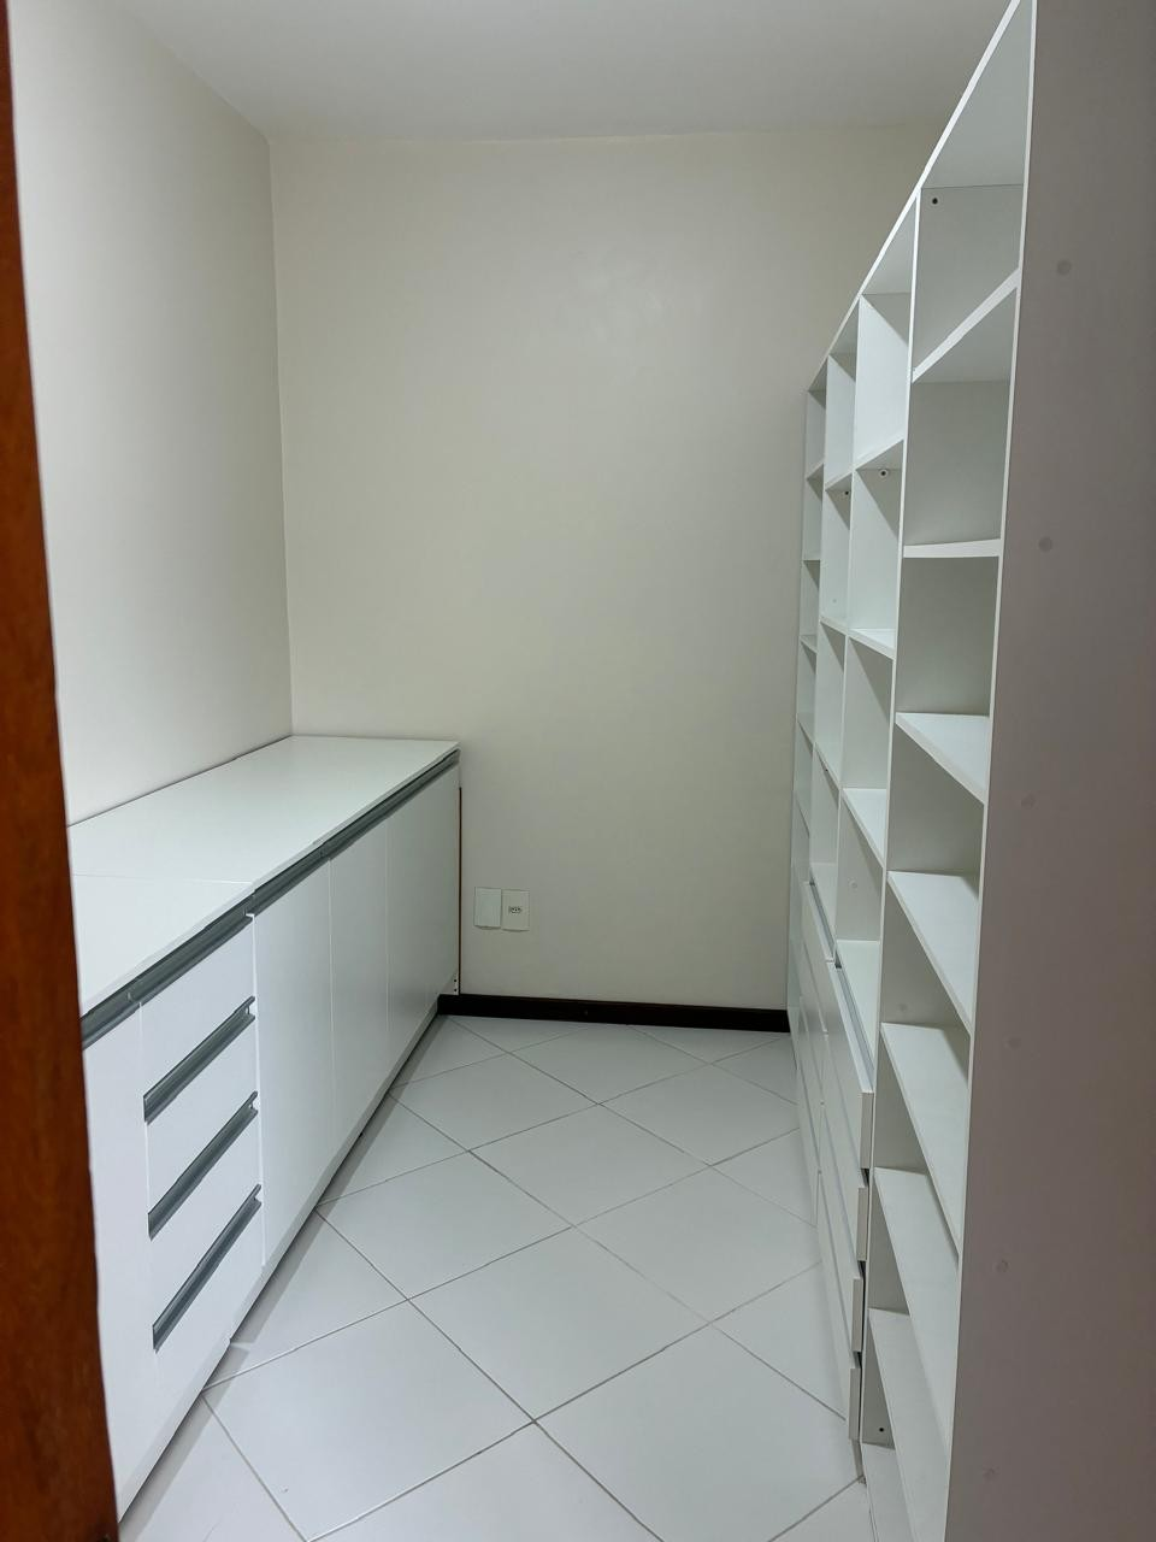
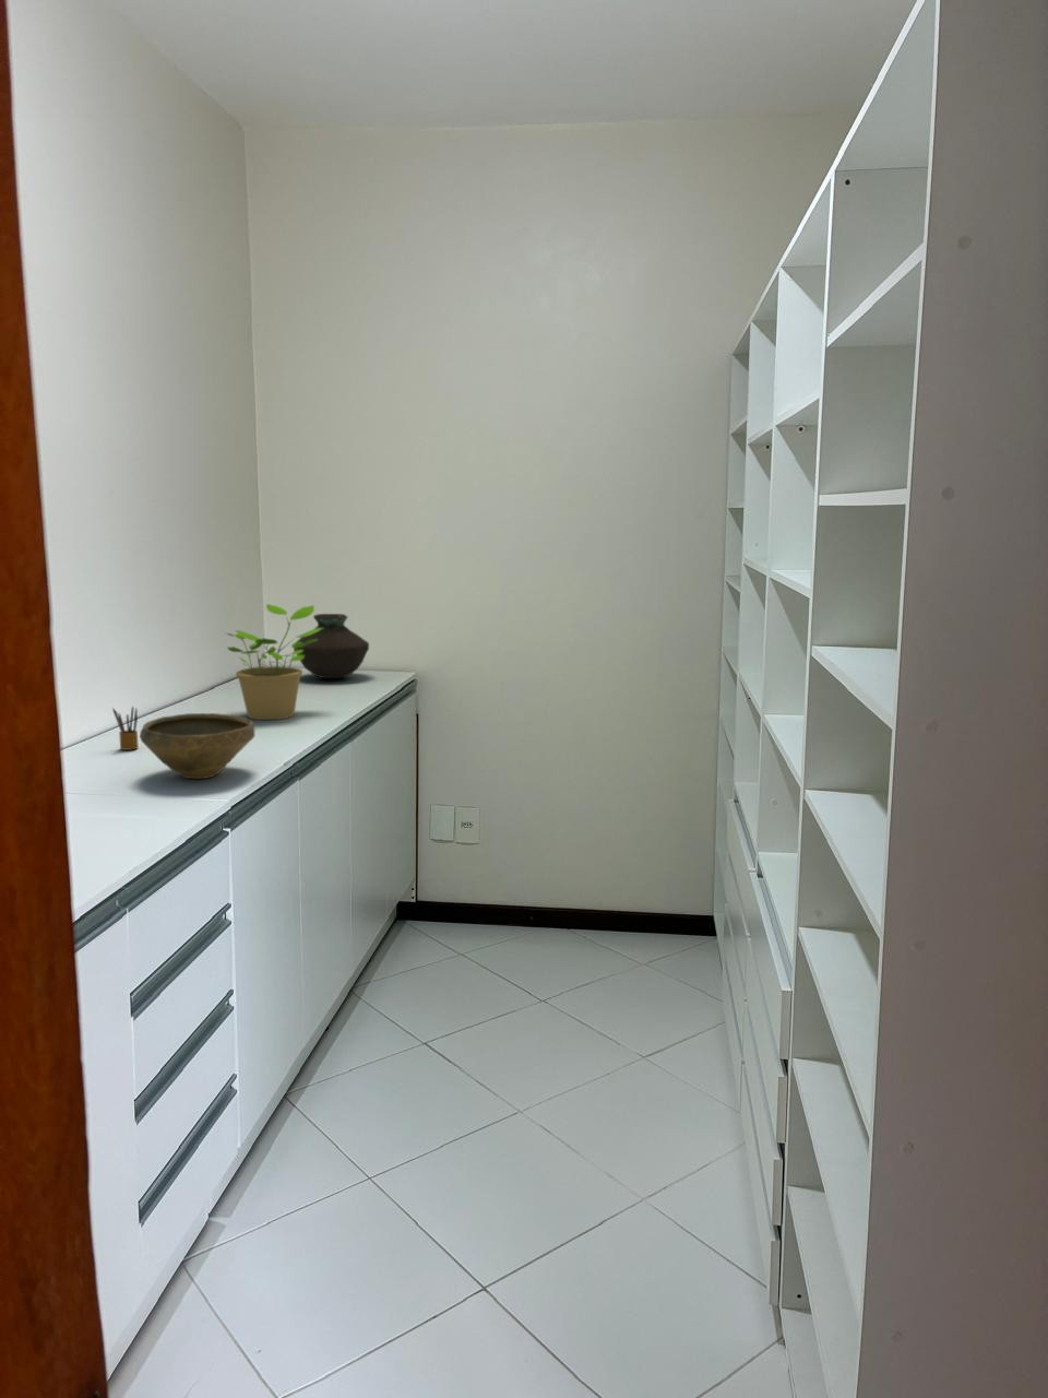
+ vase [295,613,370,679]
+ potted plant [225,603,323,721]
+ bowl [139,712,255,779]
+ pencil box [111,705,140,752]
